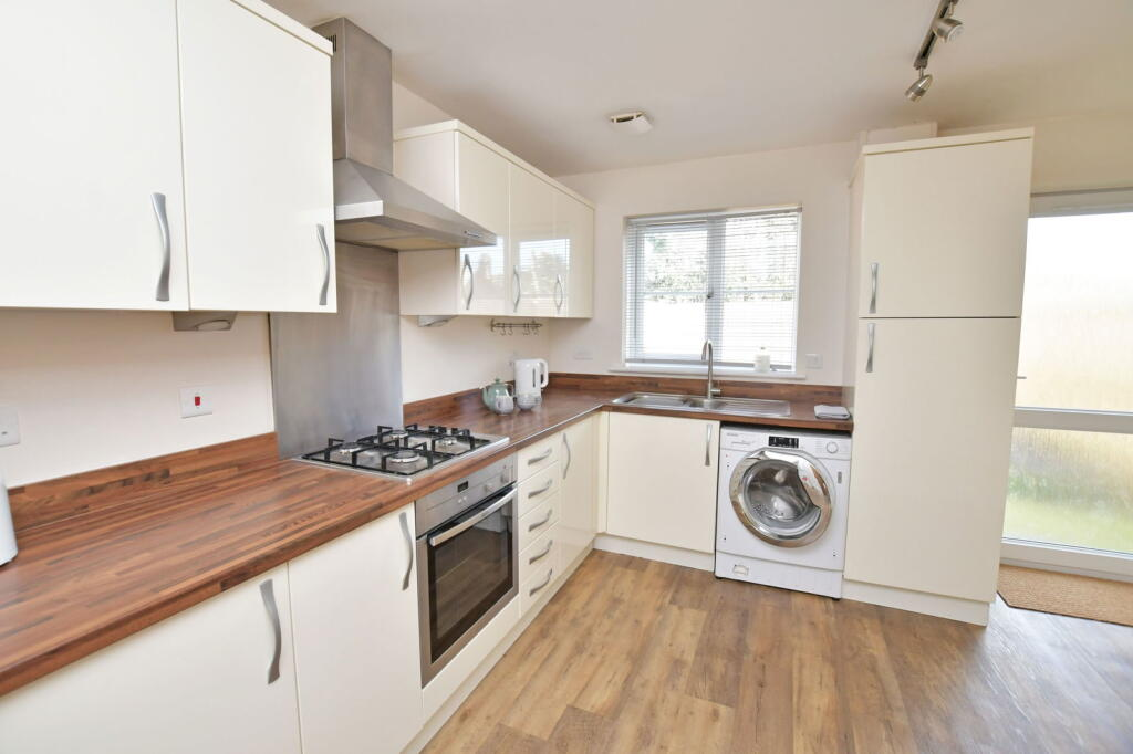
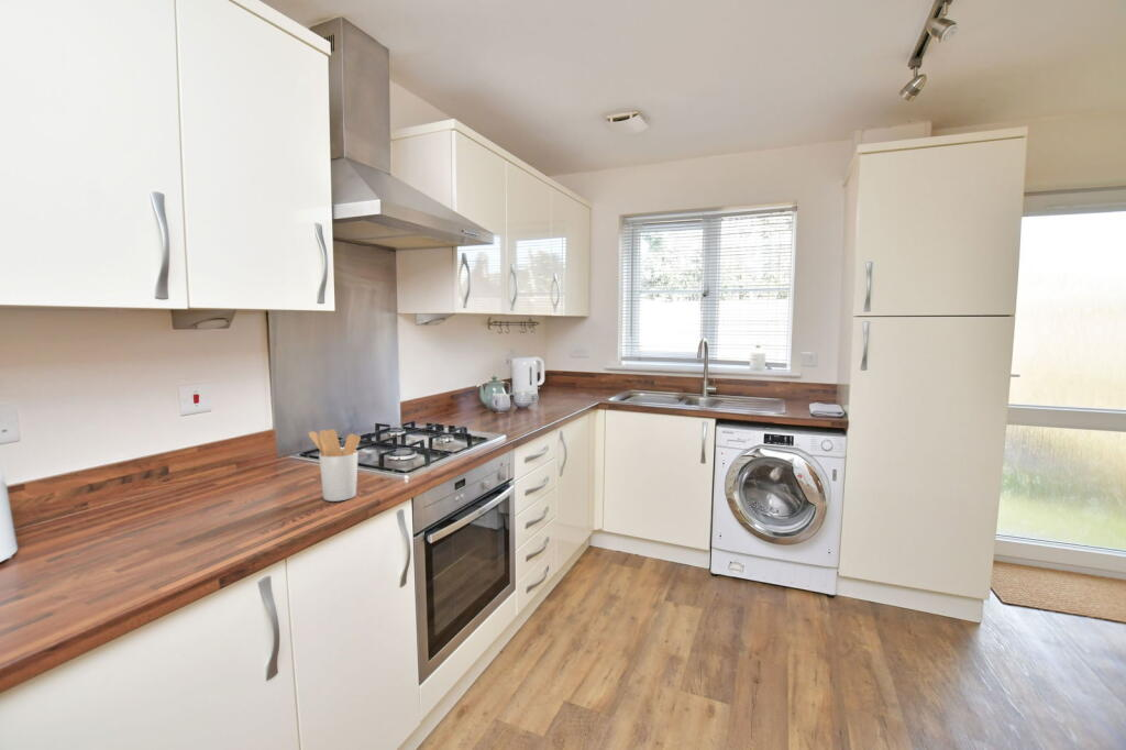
+ utensil holder [308,428,362,503]
